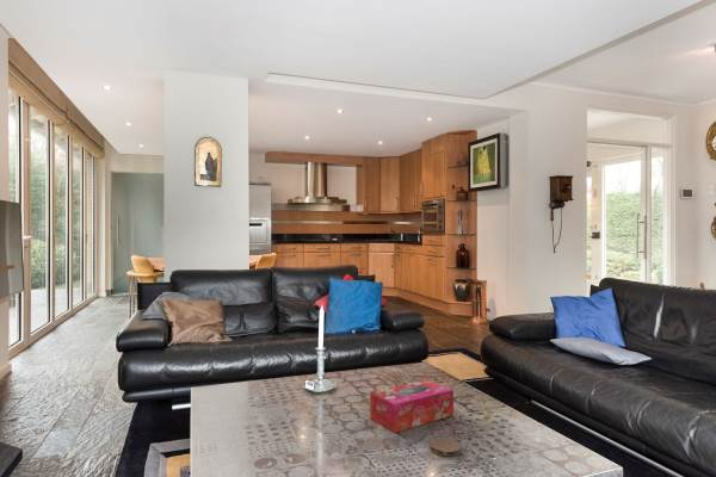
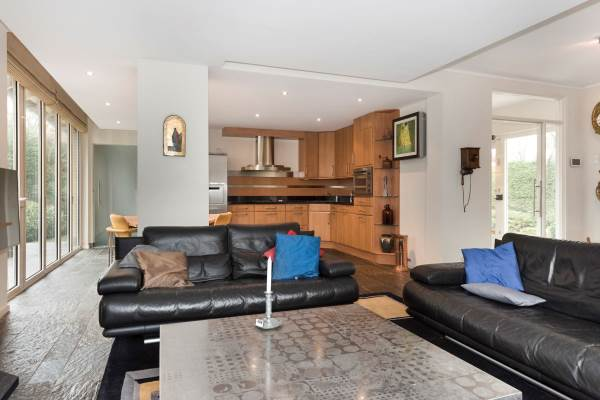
- tissue box [369,378,455,434]
- coaster [430,436,462,458]
